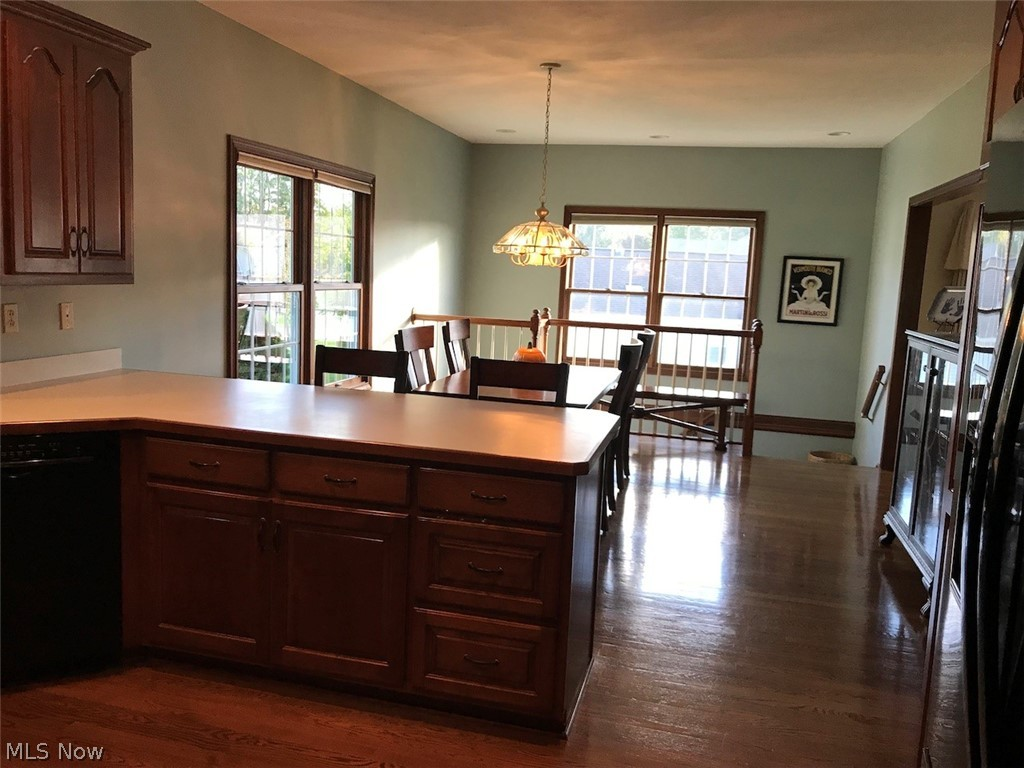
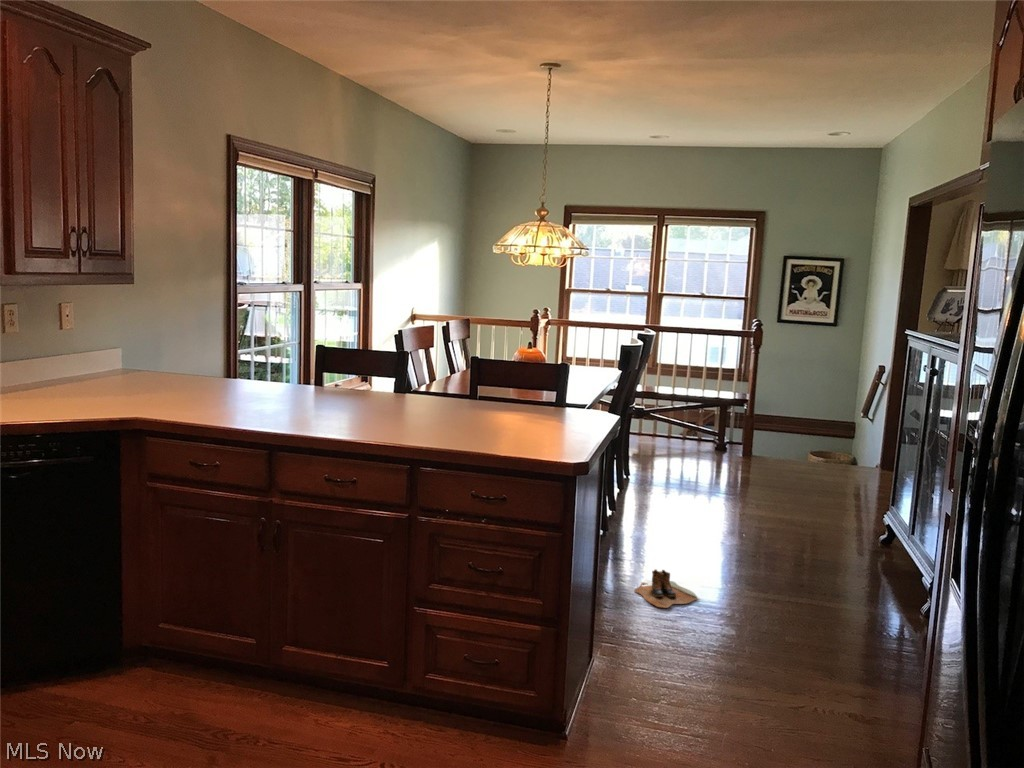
+ boots [633,568,699,609]
